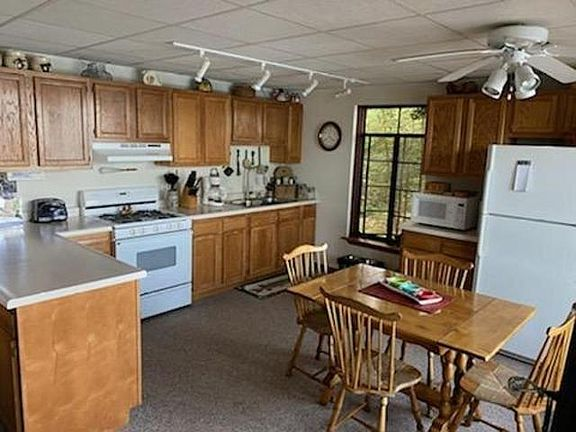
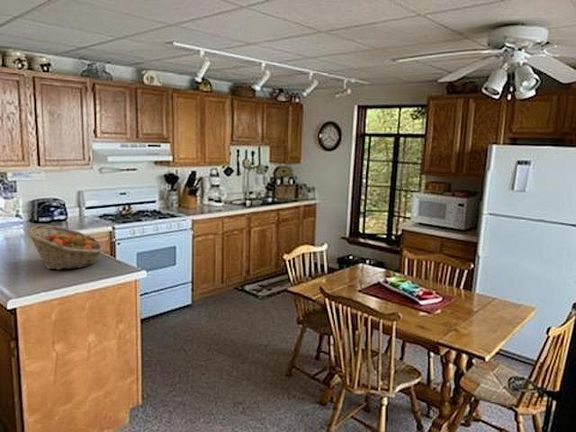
+ fruit basket [26,224,104,271]
